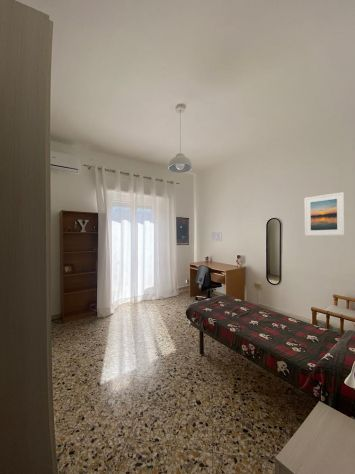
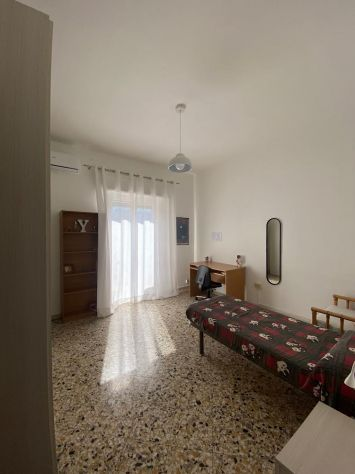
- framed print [304,191,346,237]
